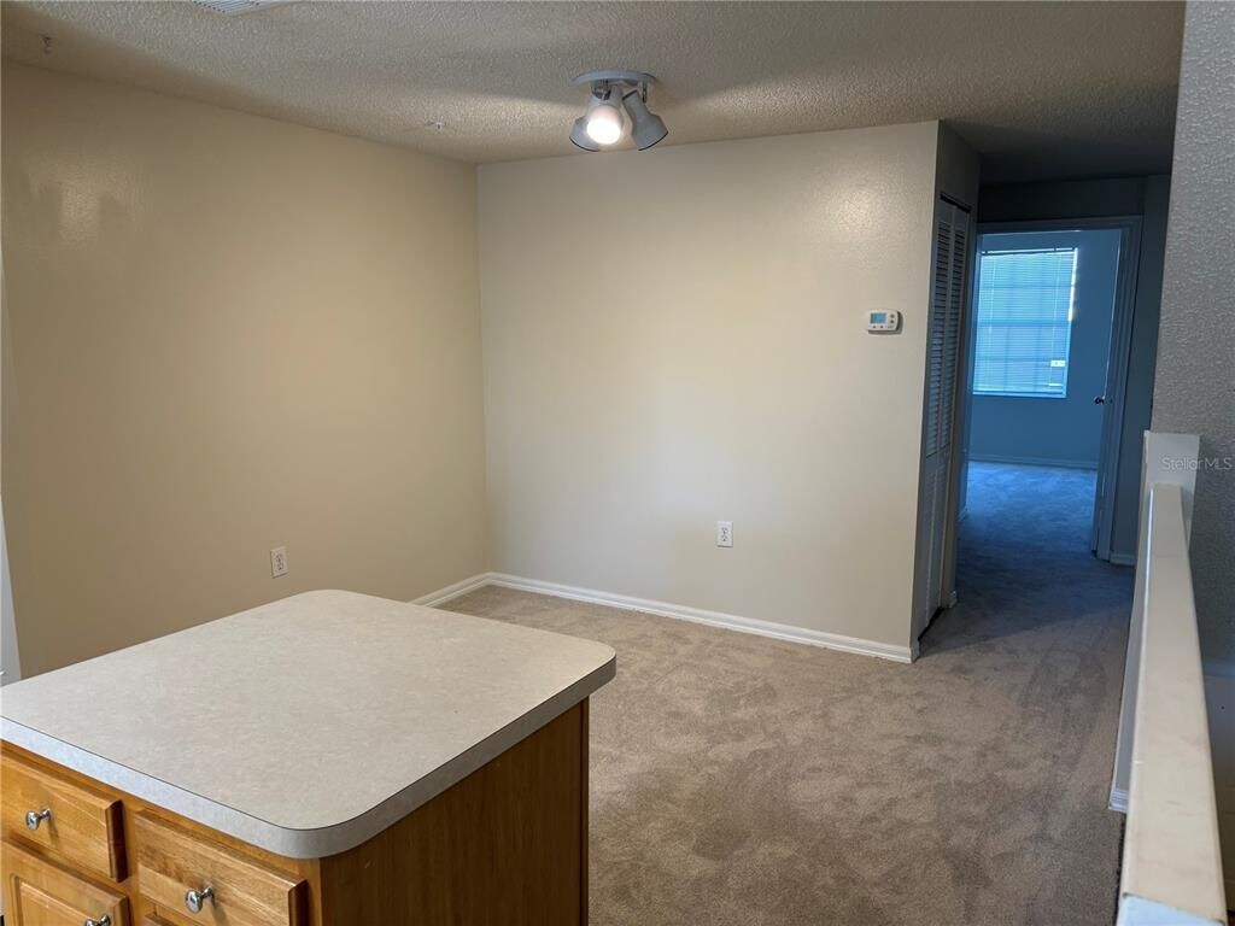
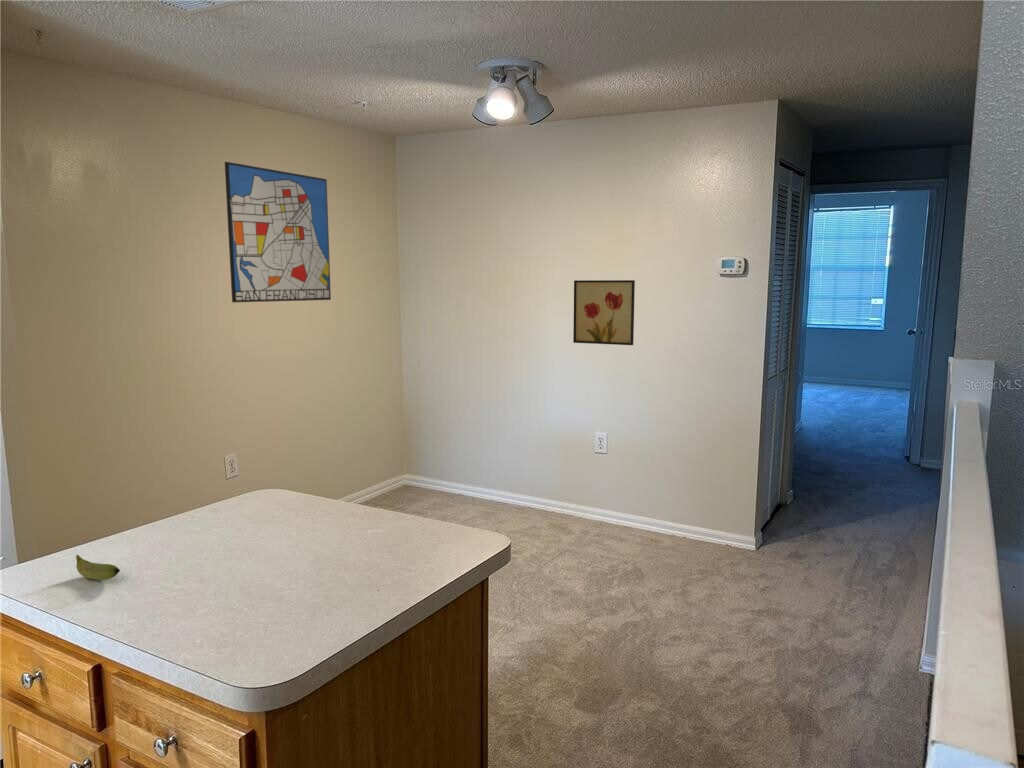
+ banana [75,554,121,581]
+ wall art [224,161,332,303]
+ wall art [572,279,636,346]
